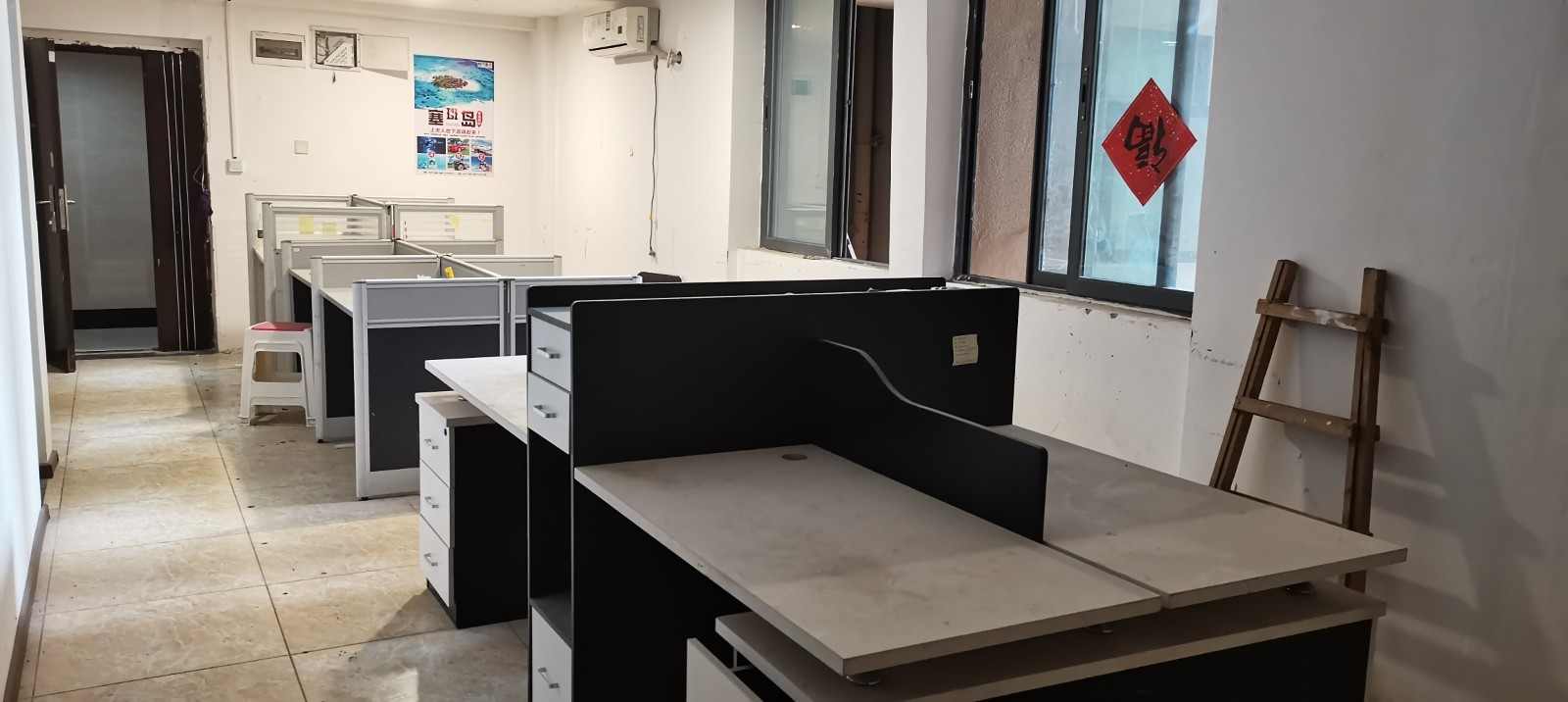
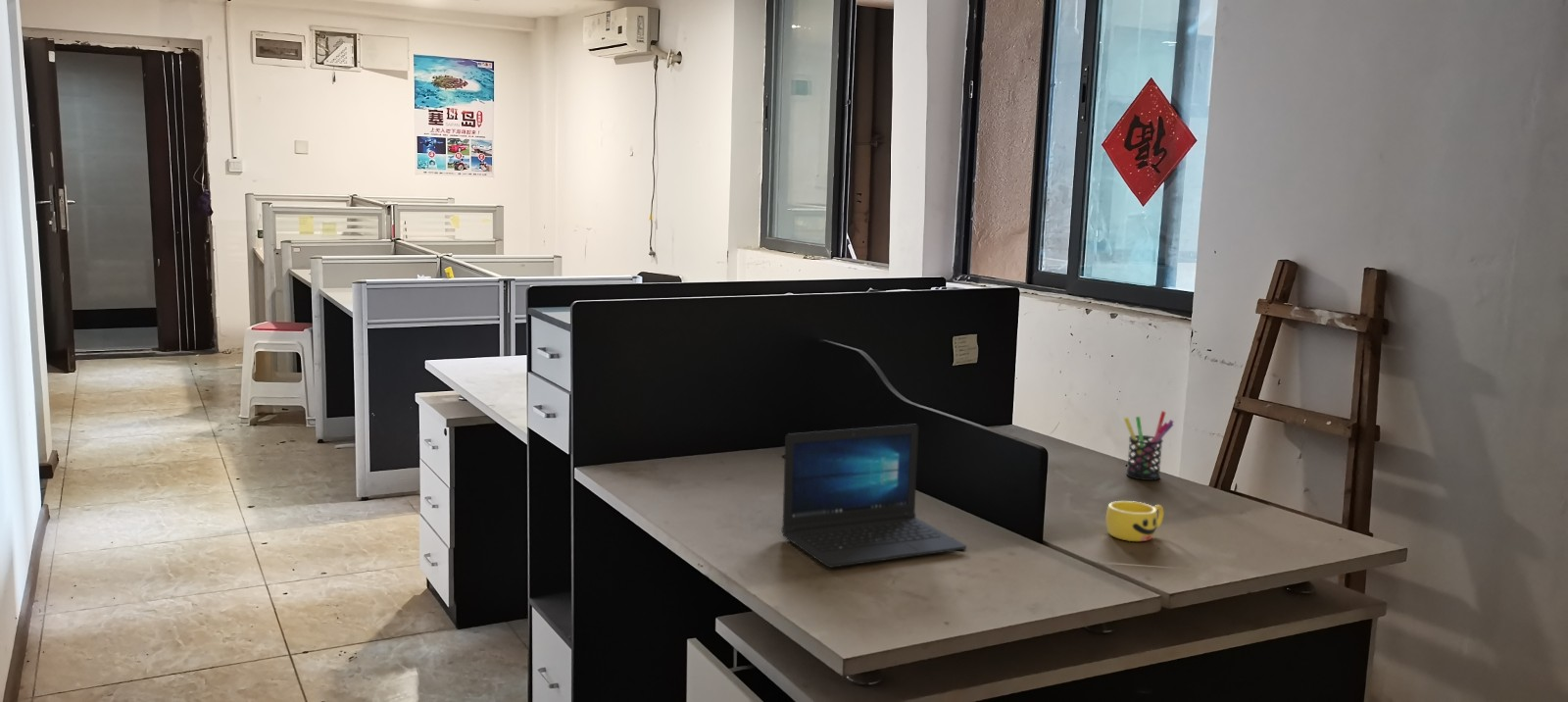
+ pen holder [1123,410,1175,481]
+ laptop [781,424,967,569]
+ cup [1105,500,1165,542]
